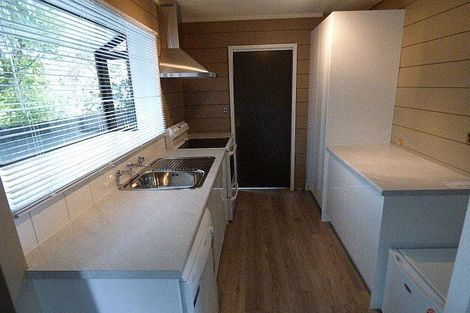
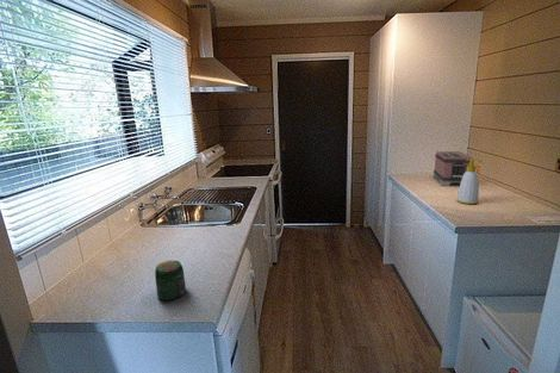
+ jar [154,260,187,301]
+ toaster [431,150,473,187]
+ soap bottle [455,157,483,205]
